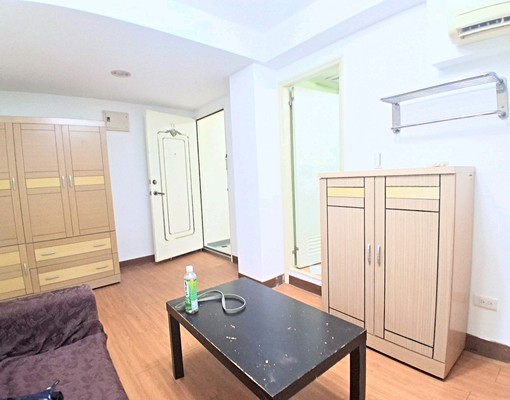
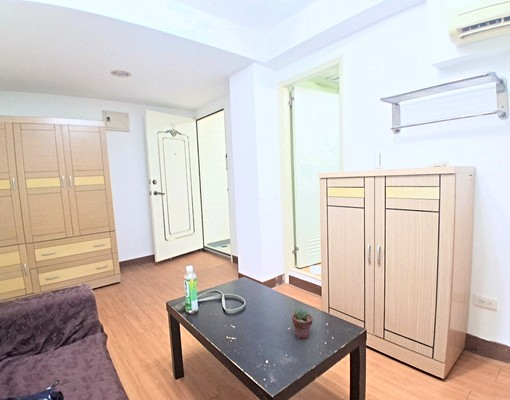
+ potted succulent [291,307,314,340]
